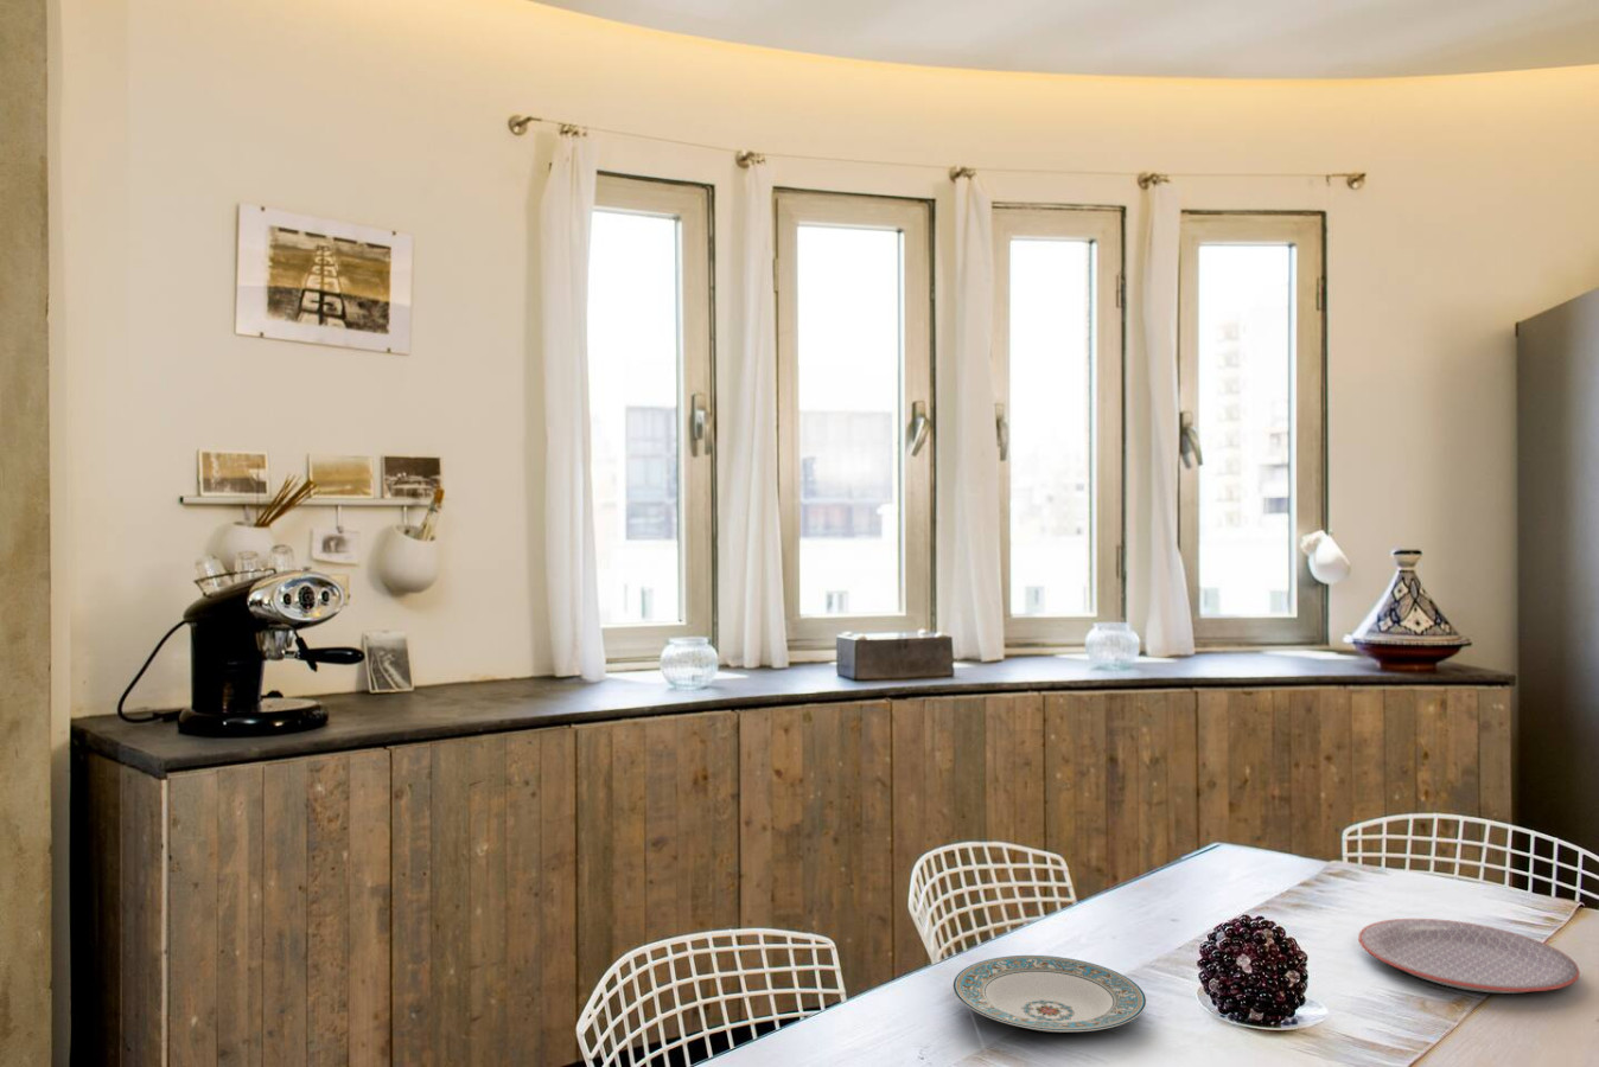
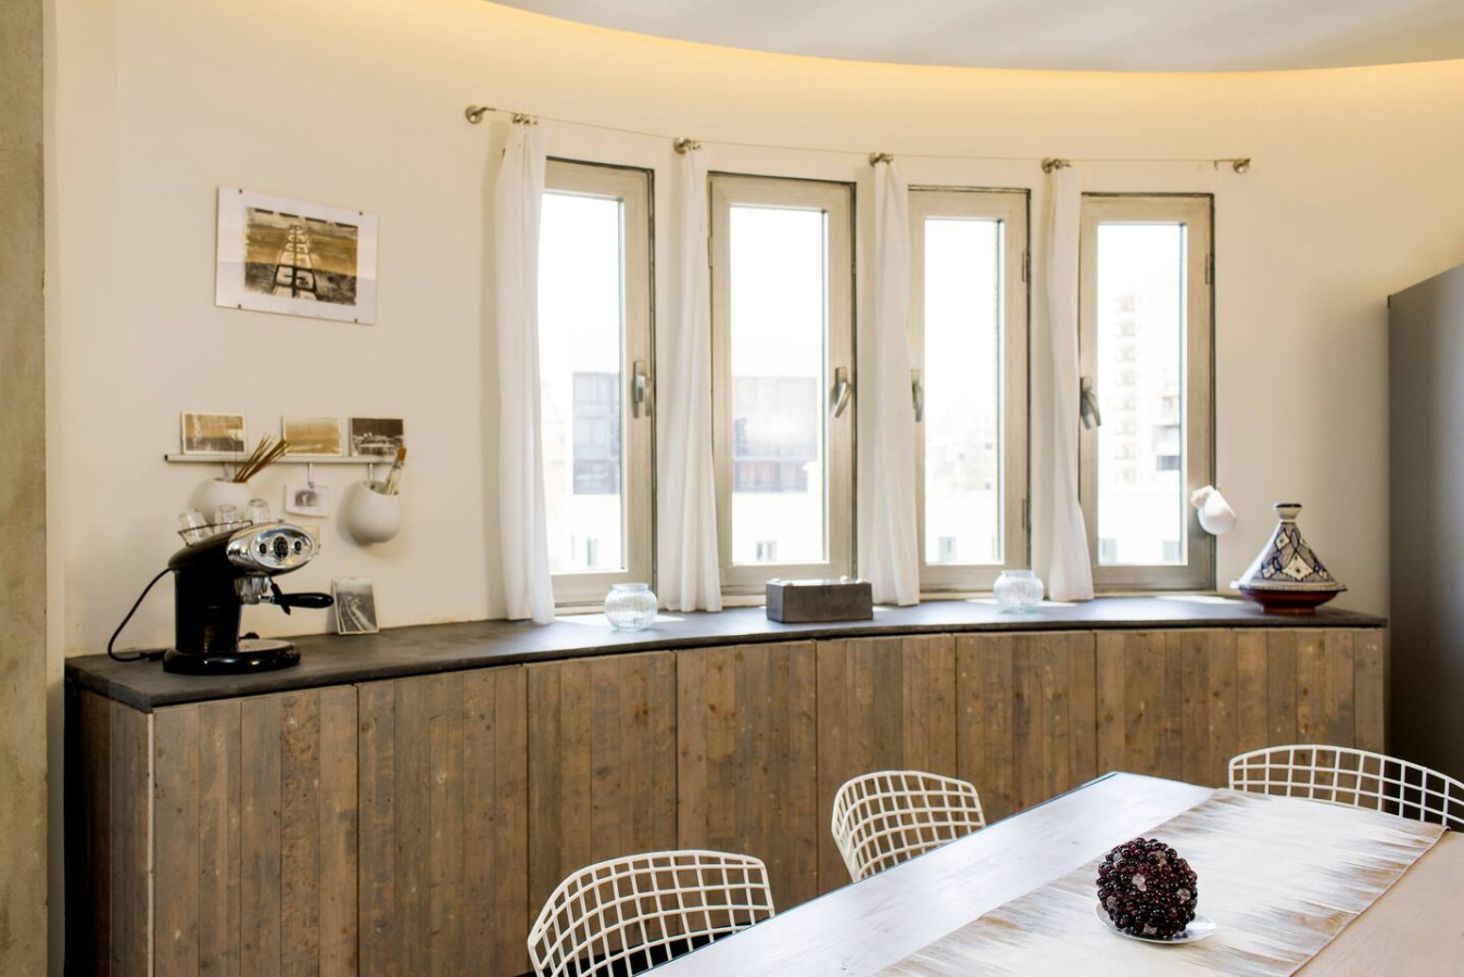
- plate [952,954,1147,1034]
- plate [1357,918,1581,994]
